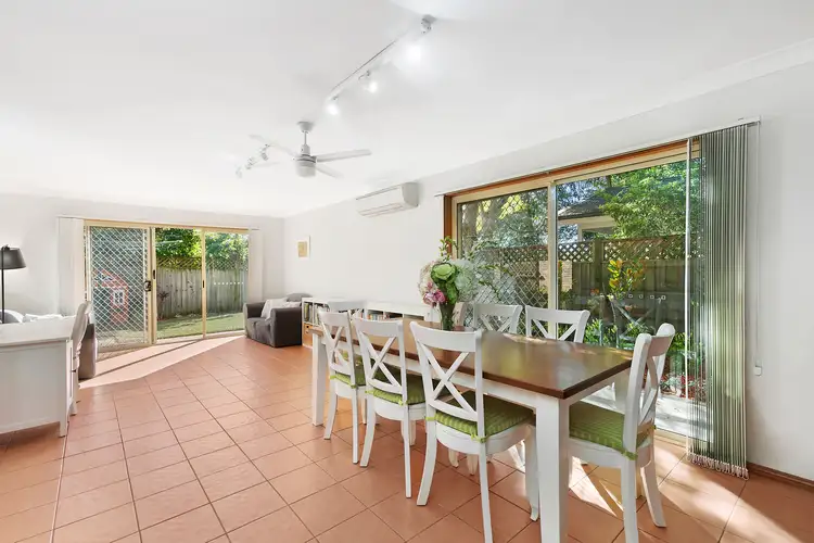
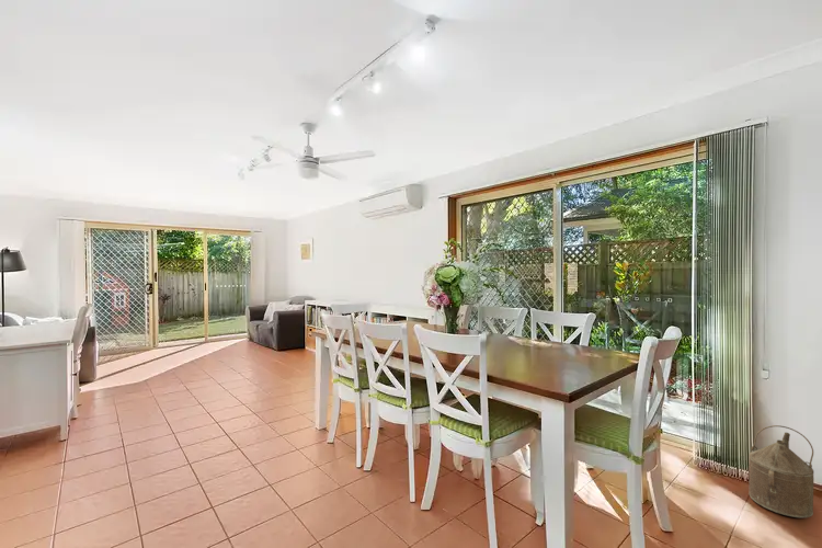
+ watering can [747,424,814,520]
